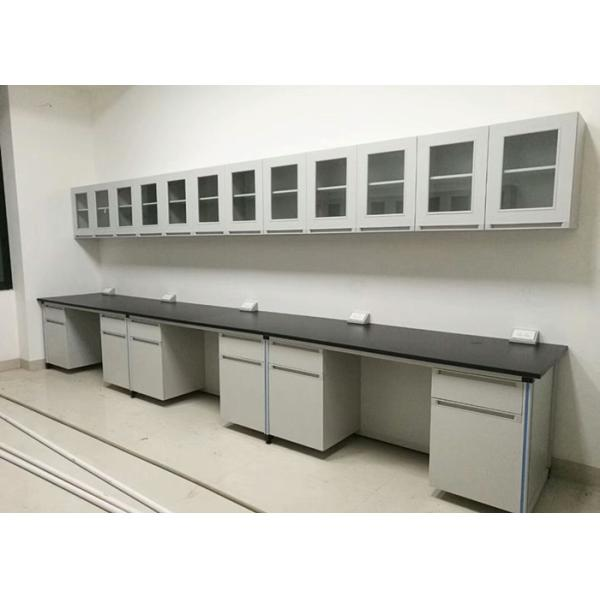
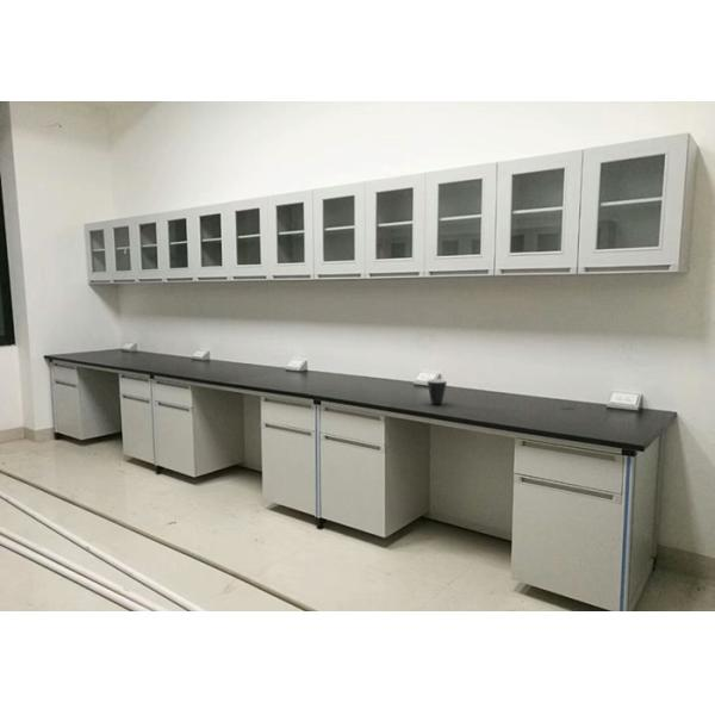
+ mug [427,378,448,405]
